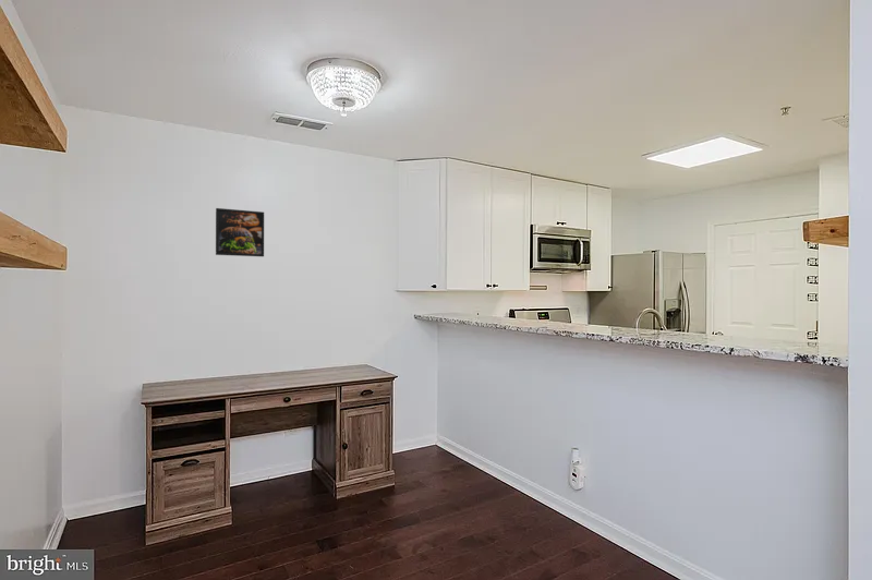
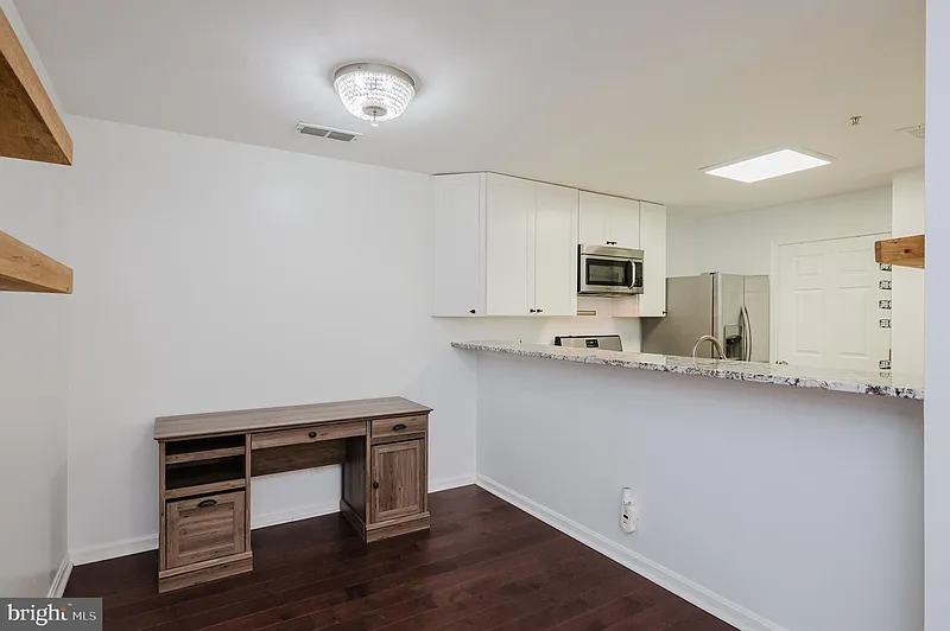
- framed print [215,207,265,257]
